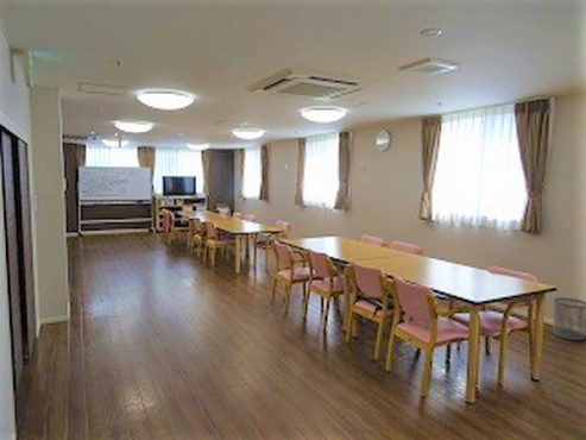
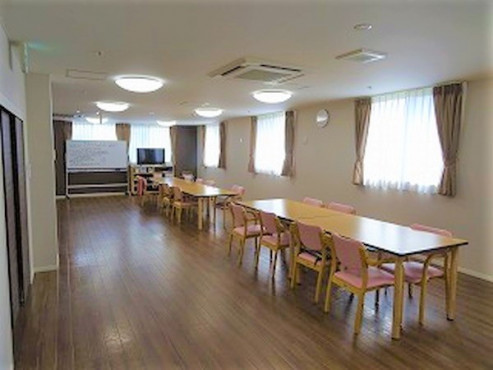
- waste bin [552,296,586,341]
